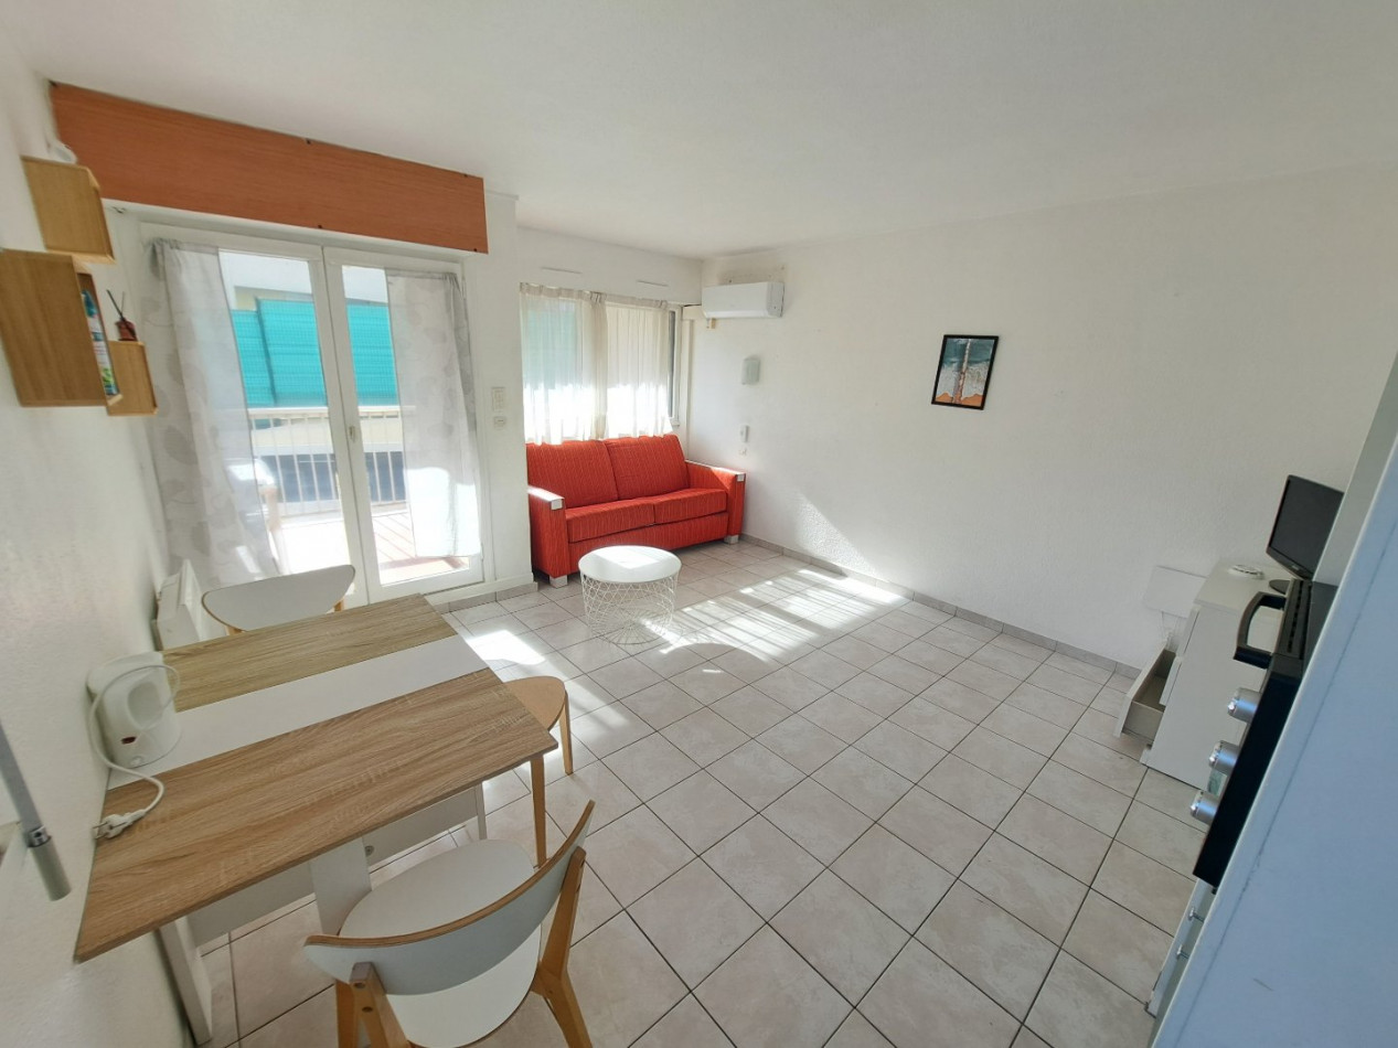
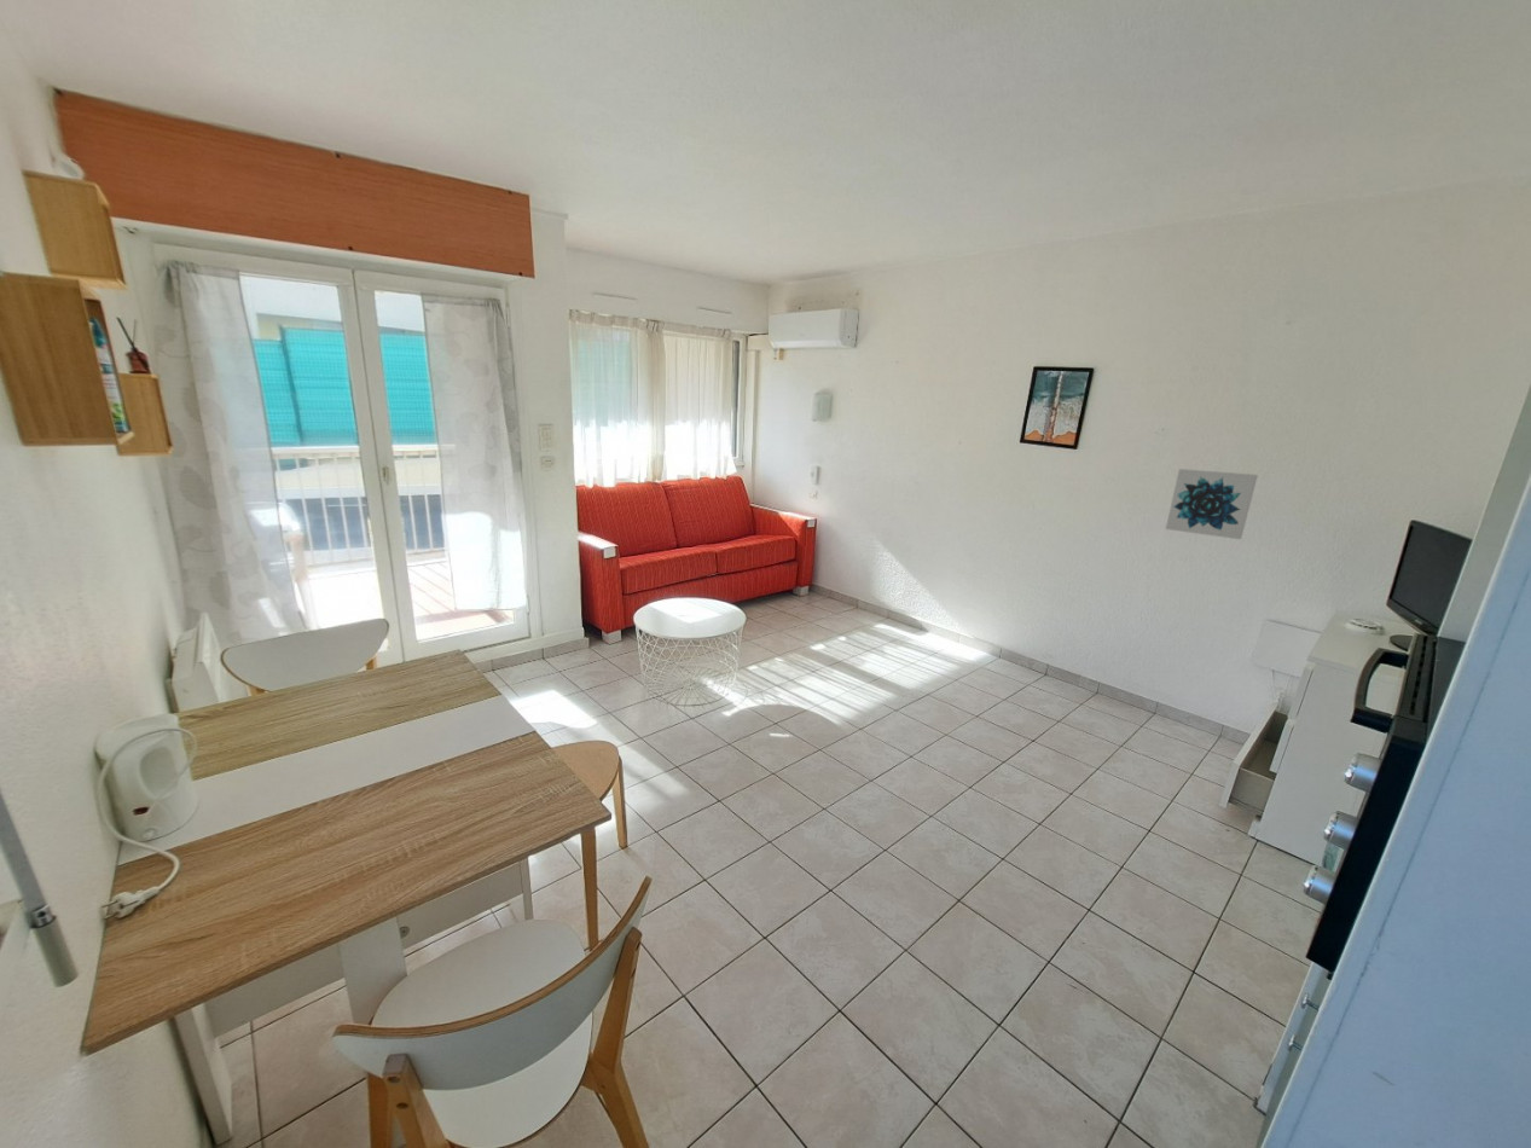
+ wall art [1165,468,1259,540]
